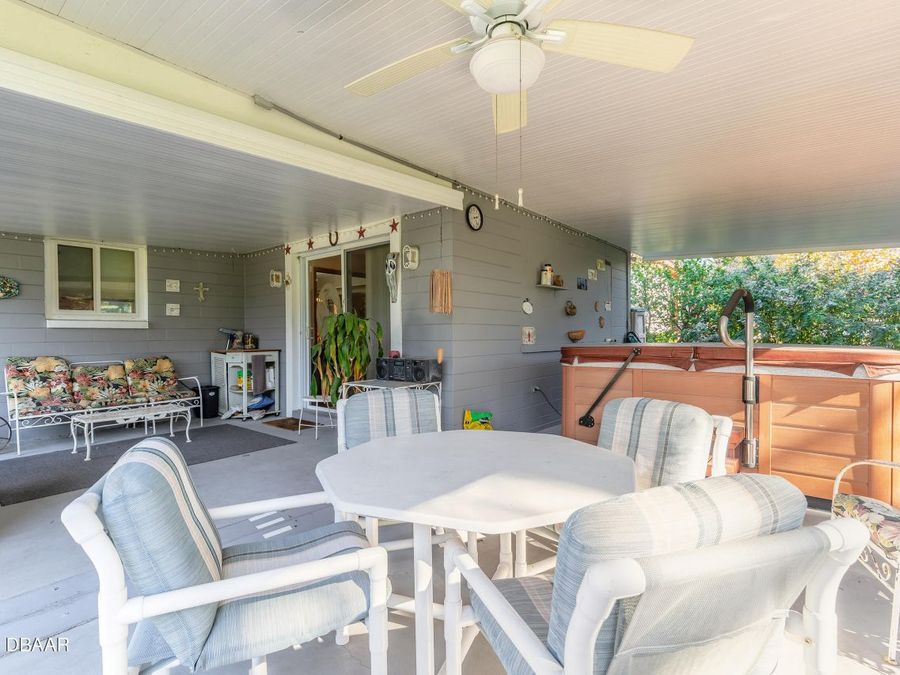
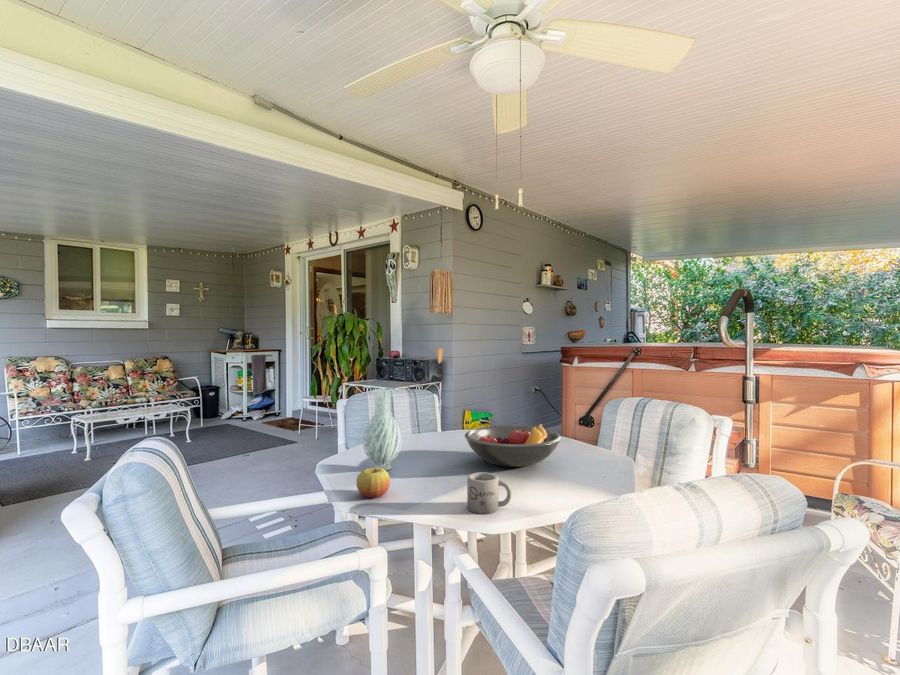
+ vase [362,386,402,471]
+ apple [356,467,391,499]
+ mug [466,471,513,515]
+ fruit bowl [464,423,562,468]
